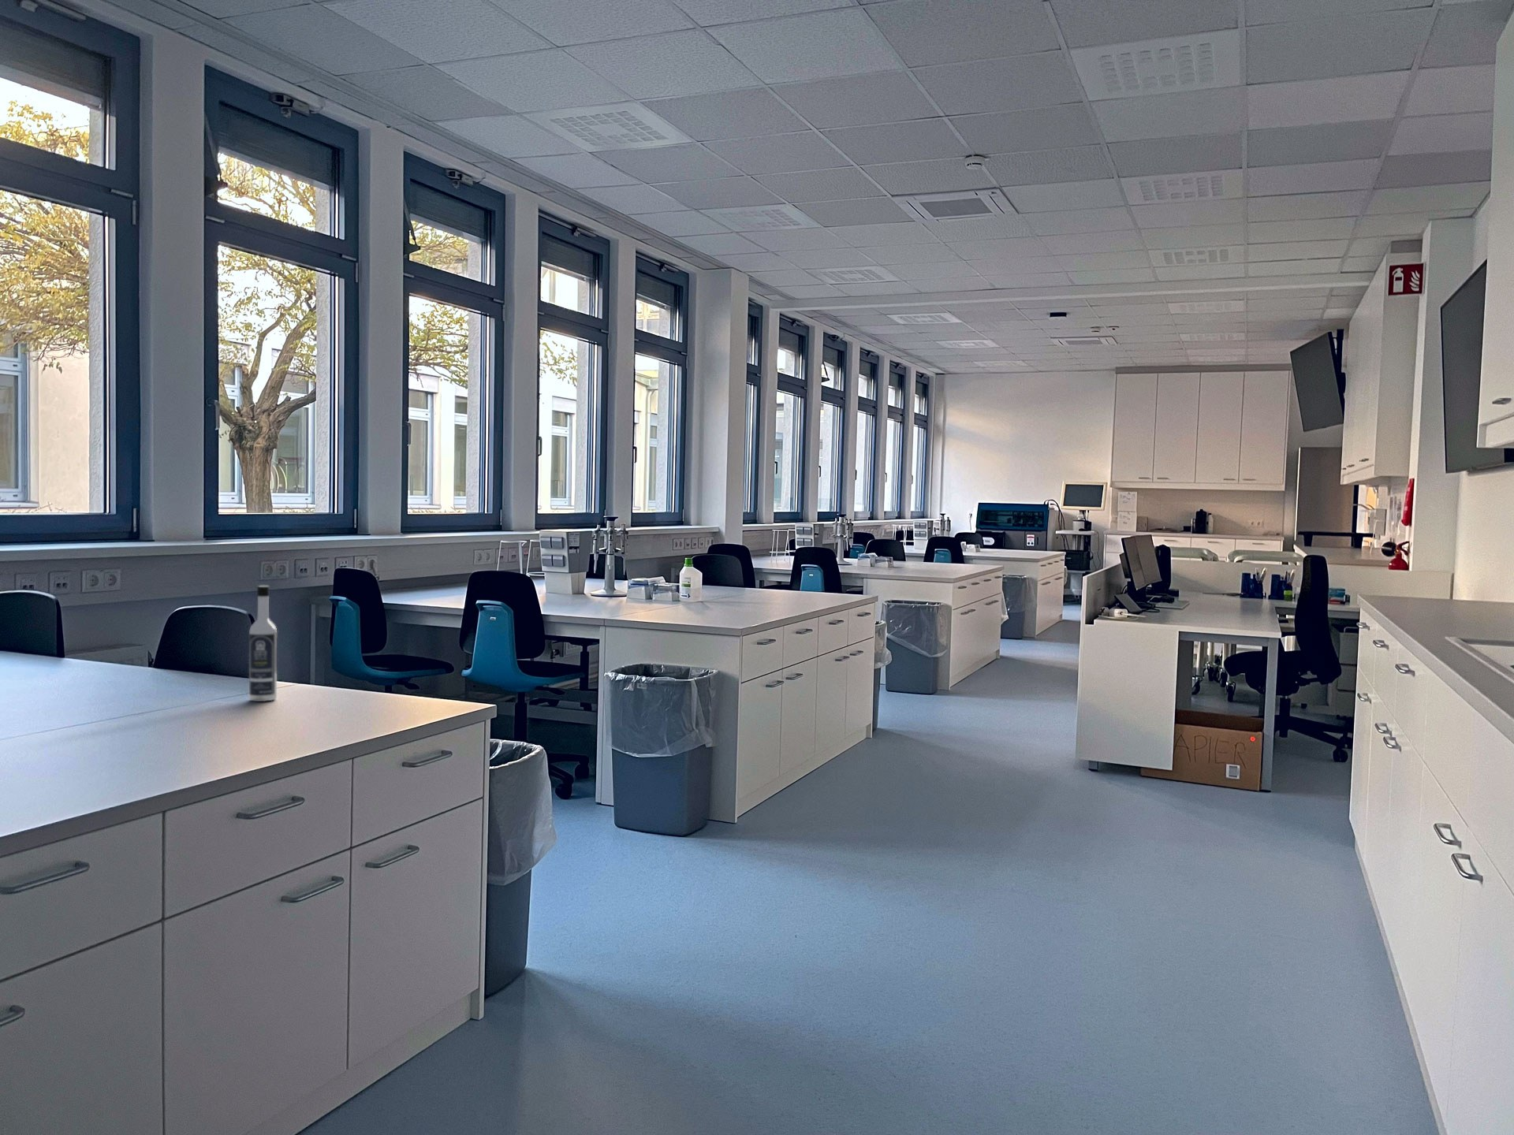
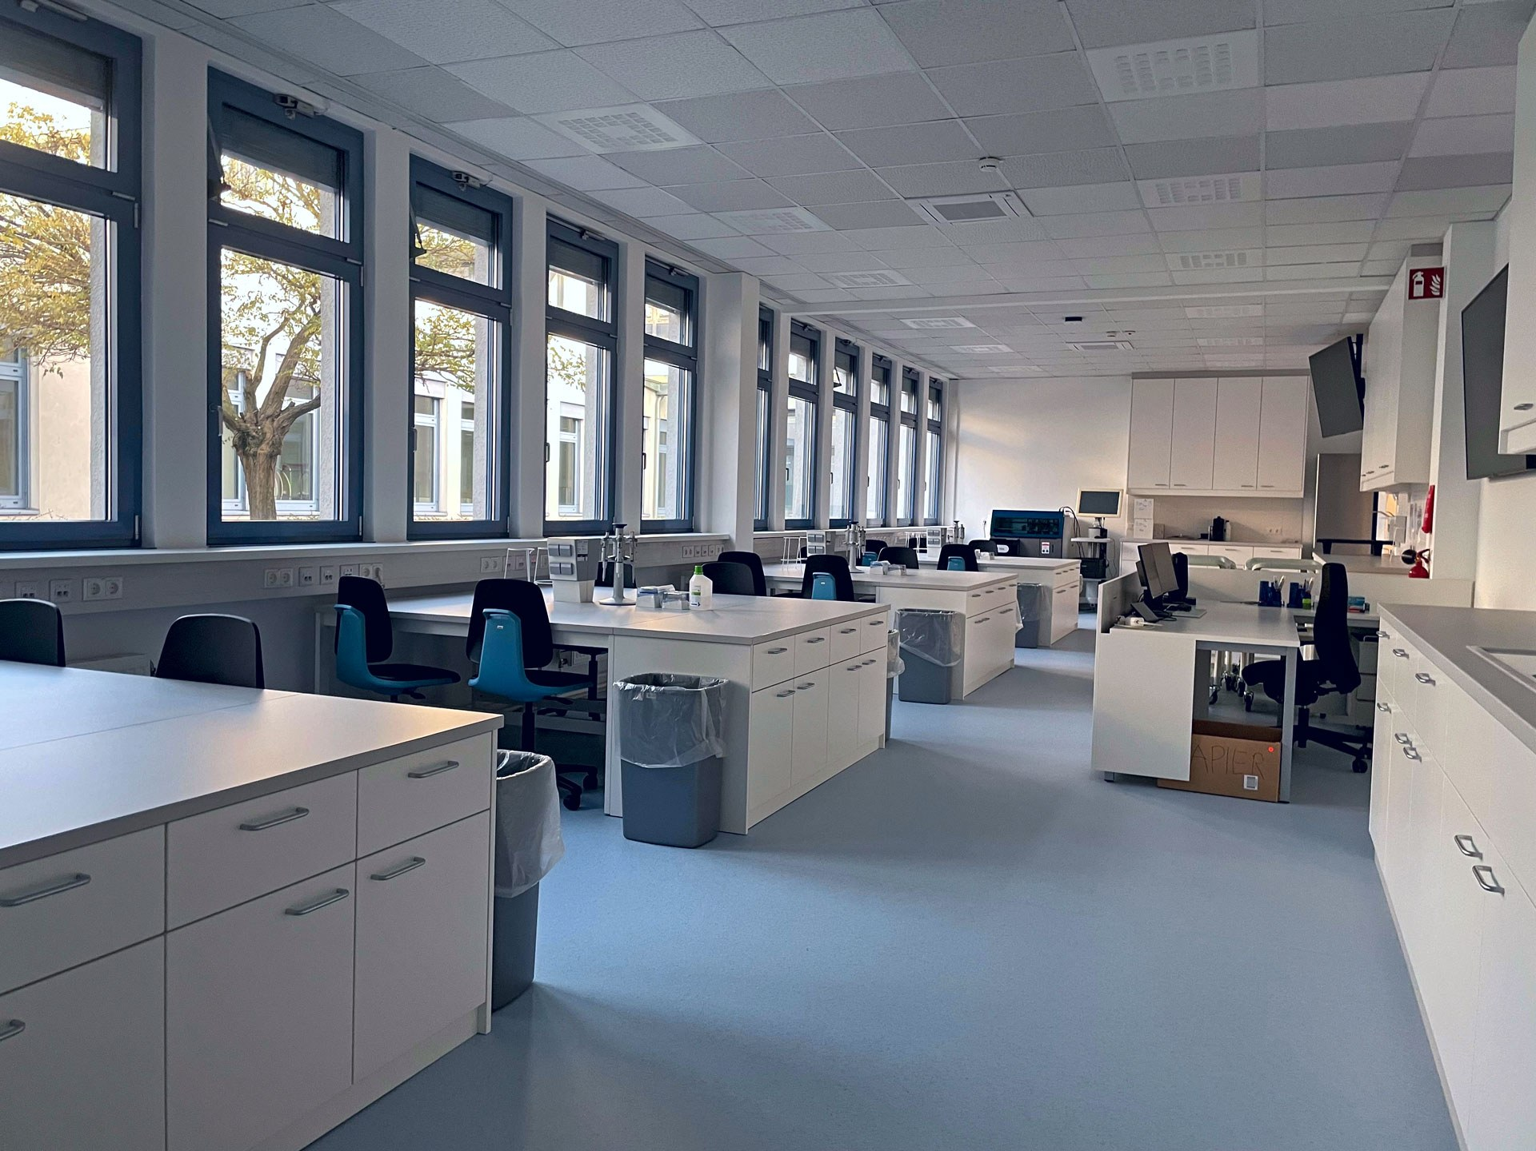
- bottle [248,585,278,702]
